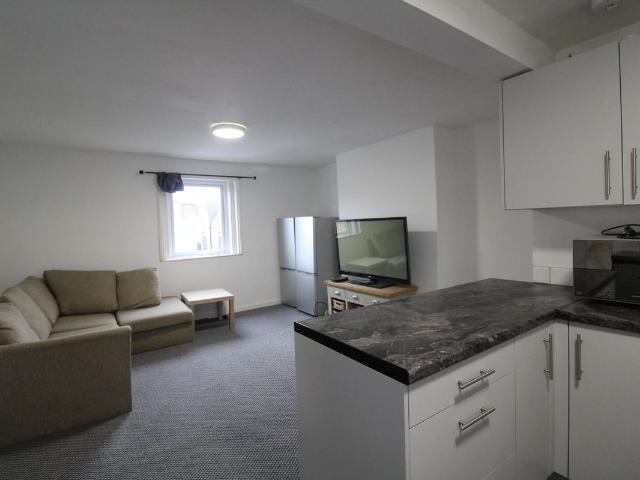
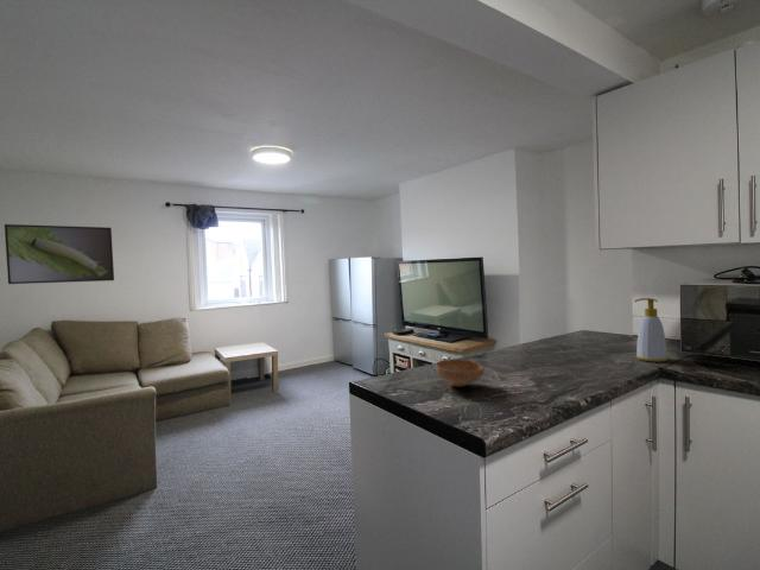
+ bowl [435,359,486,387]
+ soap bottle [633,297,669,363]
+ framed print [4,223,115,285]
